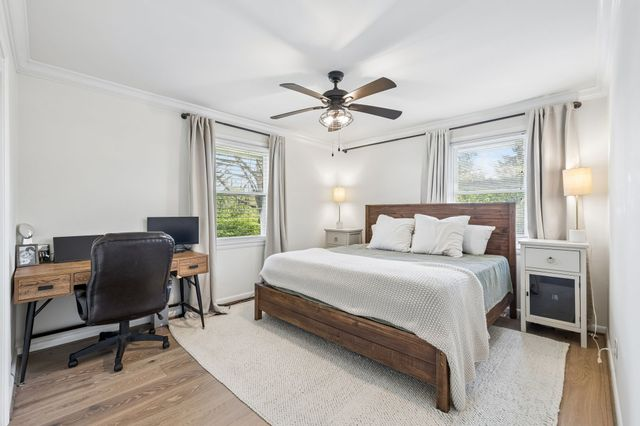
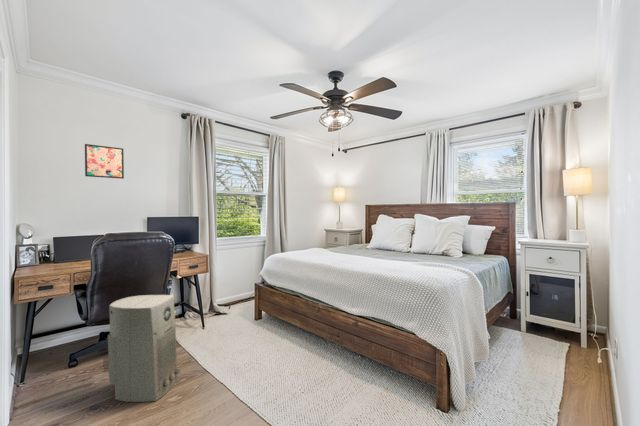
+ wall art [84,143,125,180]
+ air purifier [107,294,182,403]
